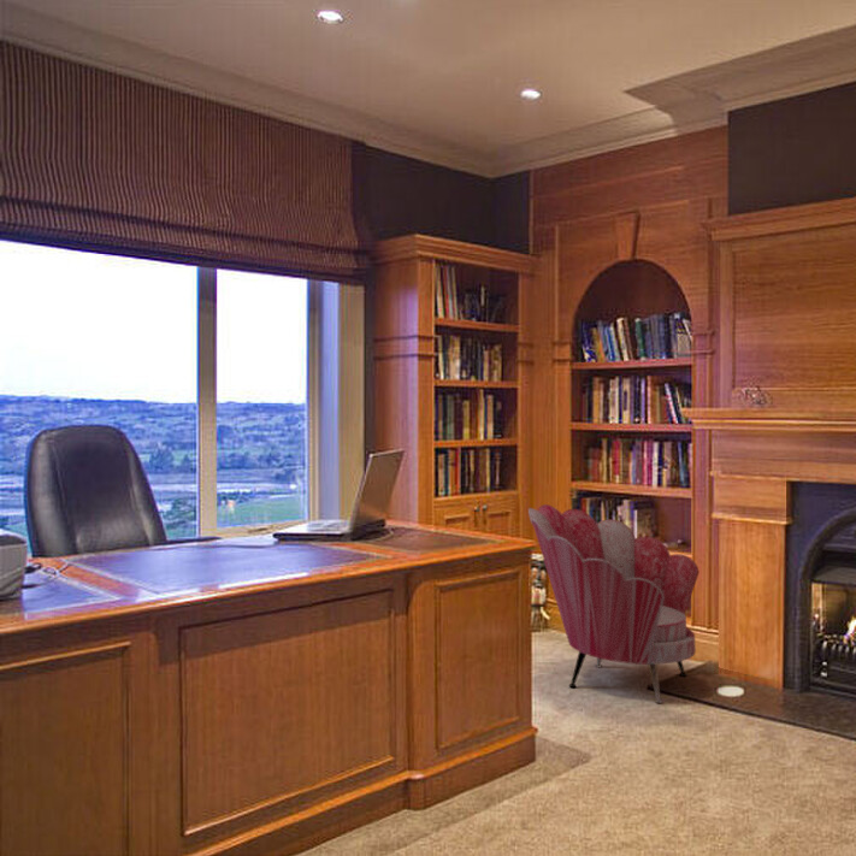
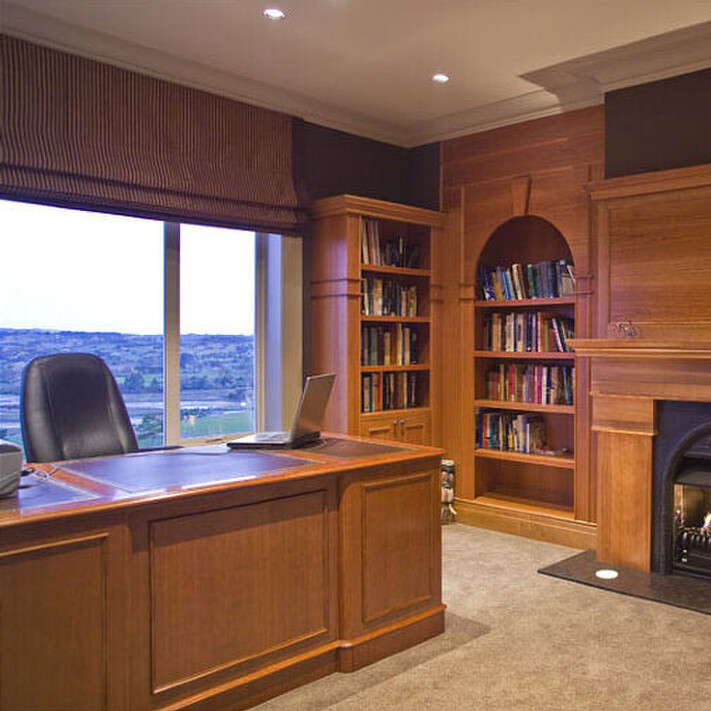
- armchair [527,503,701,704]
